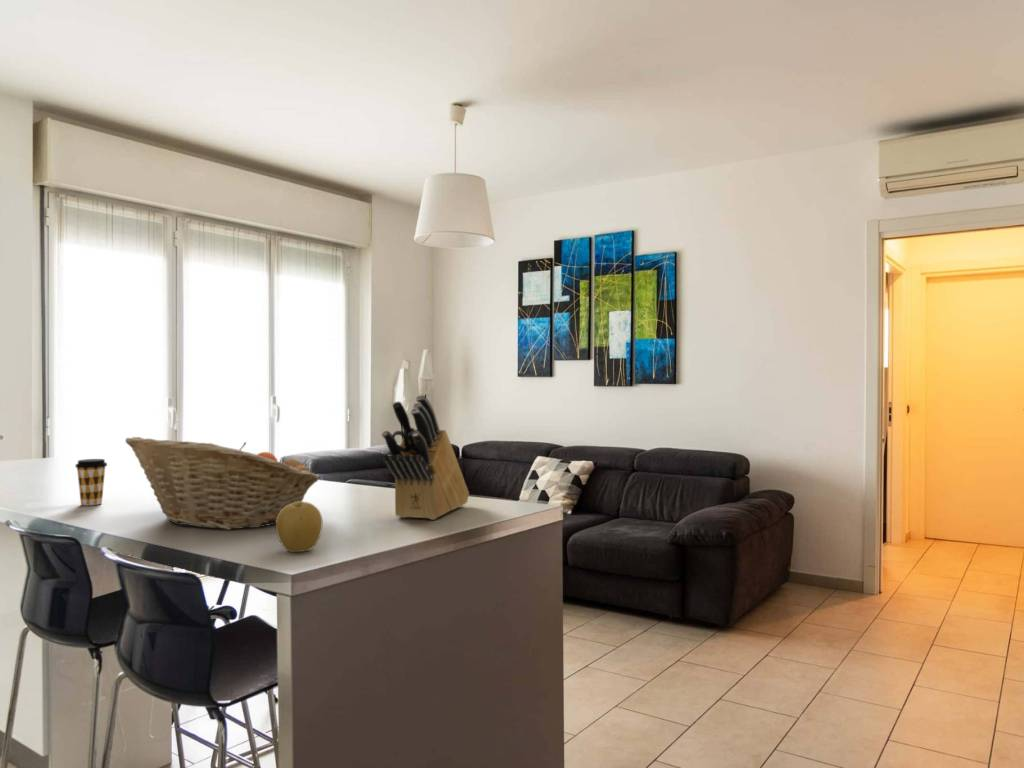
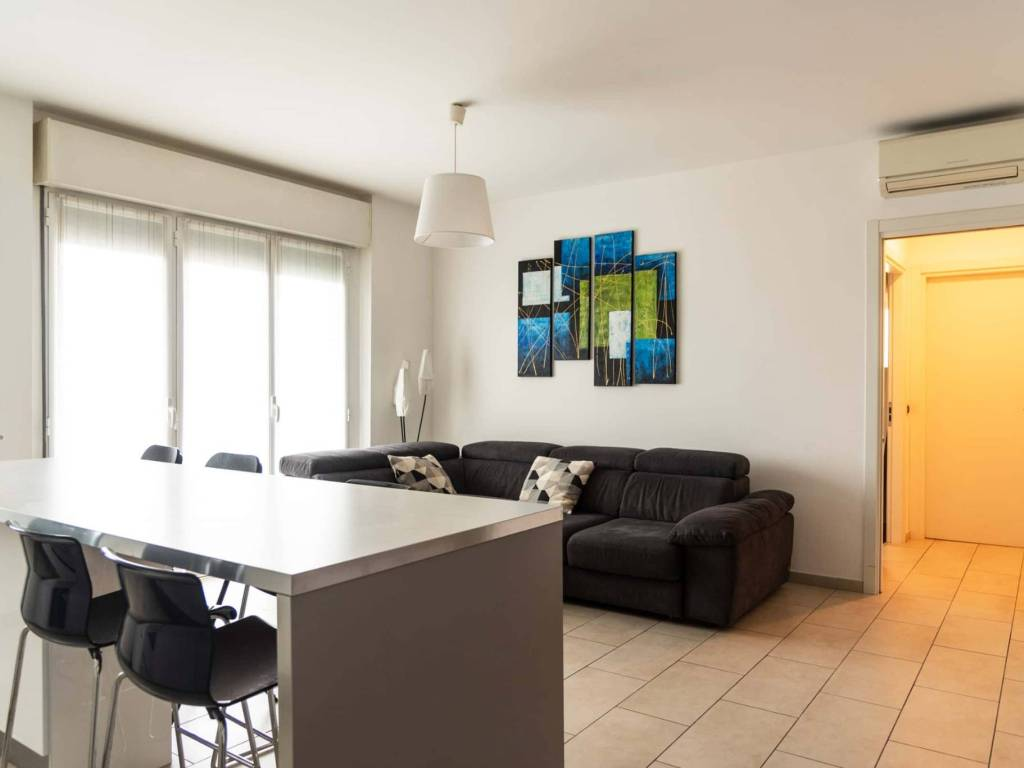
- coffee cup [74,458,108,506]
- fruit basket [124,436,319,531]
- knife block [381,394,470,521]
- fruit [275,500,324,553]
